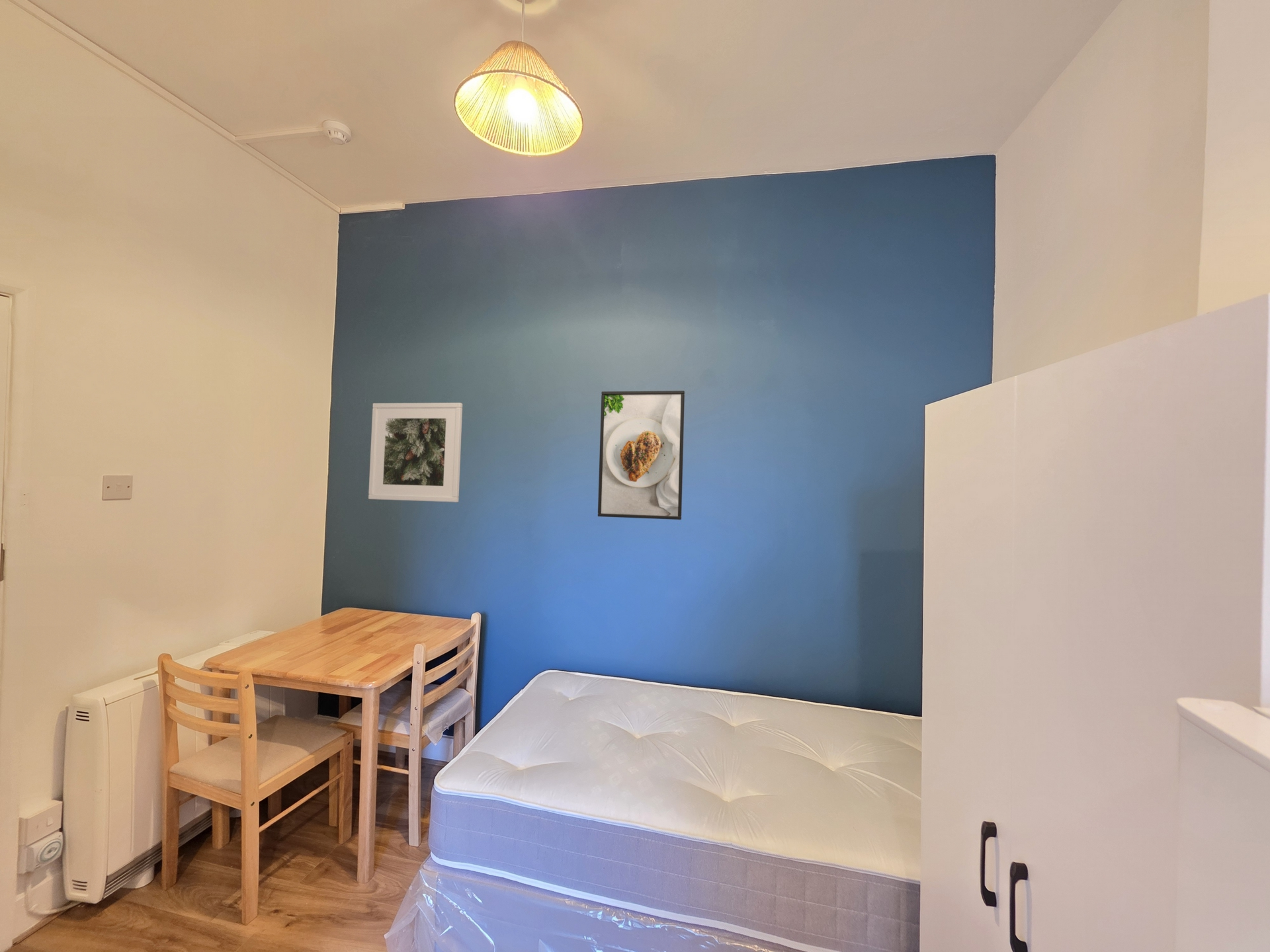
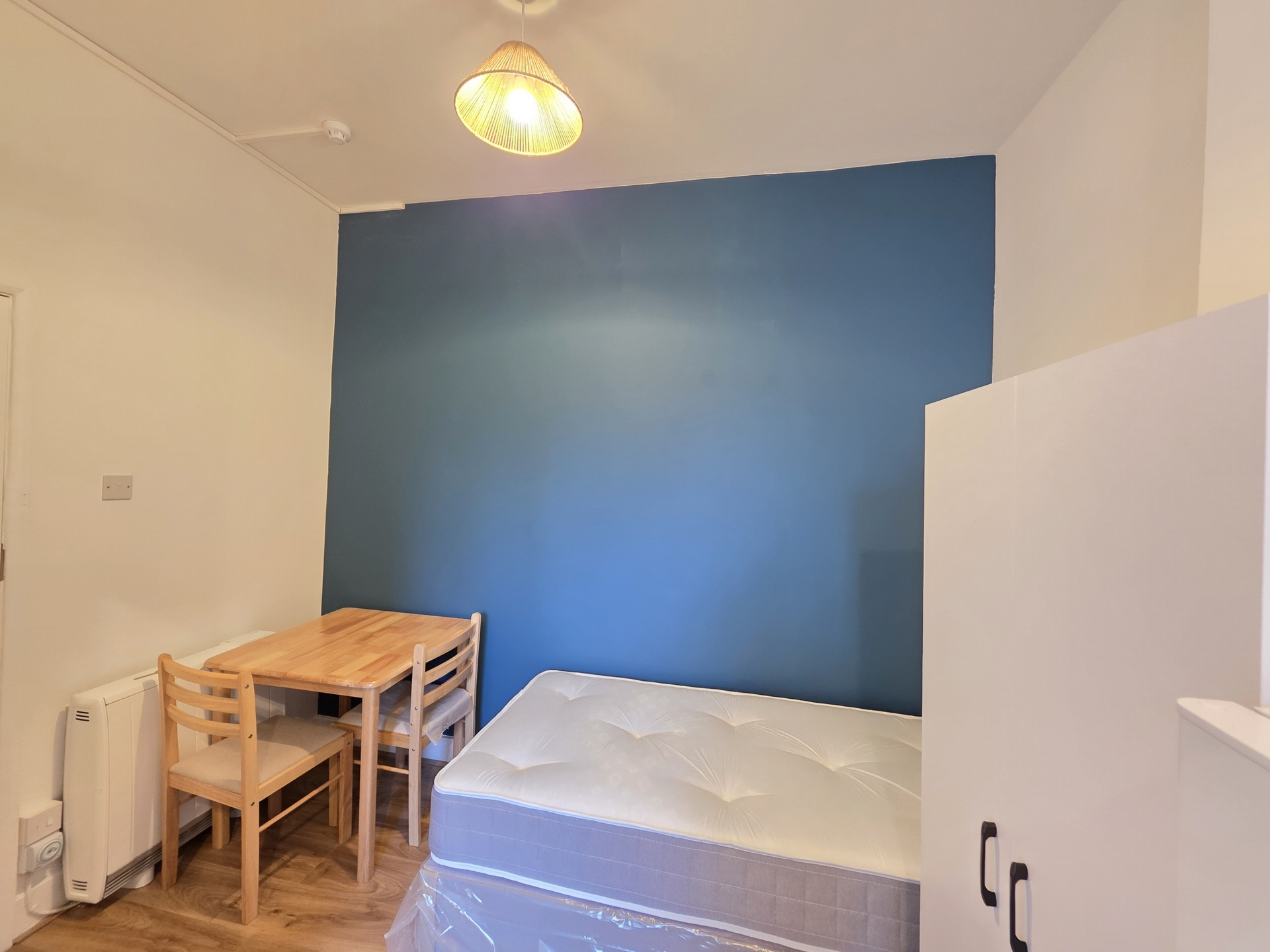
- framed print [368,402,463,502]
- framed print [597,390,685,520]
